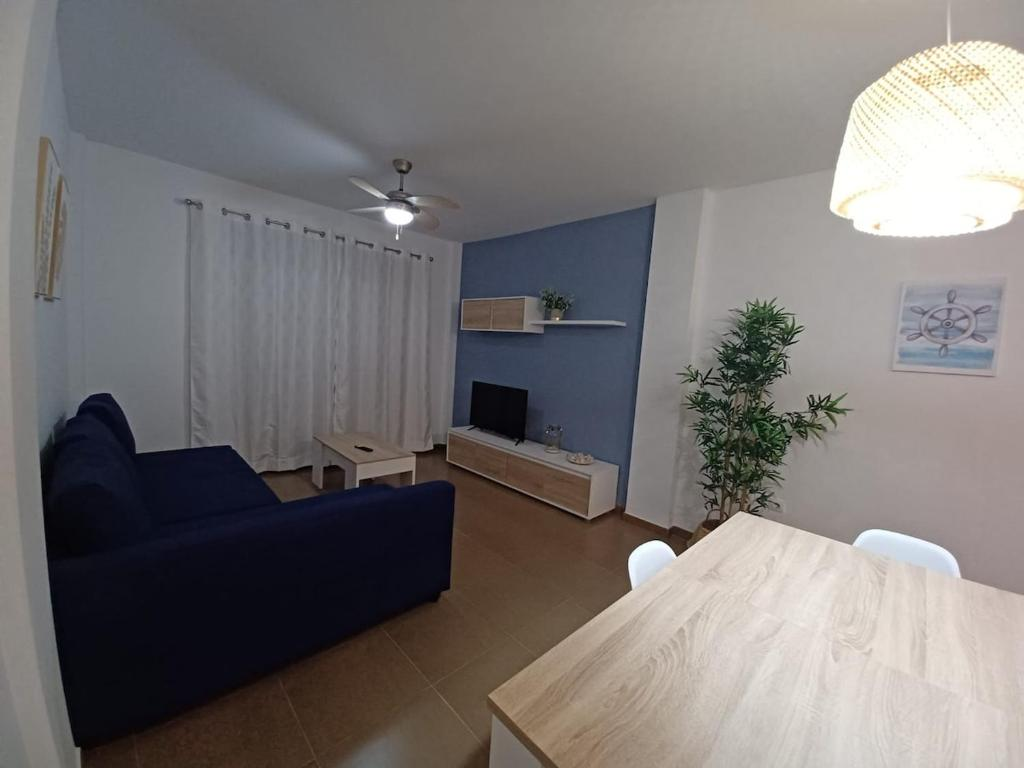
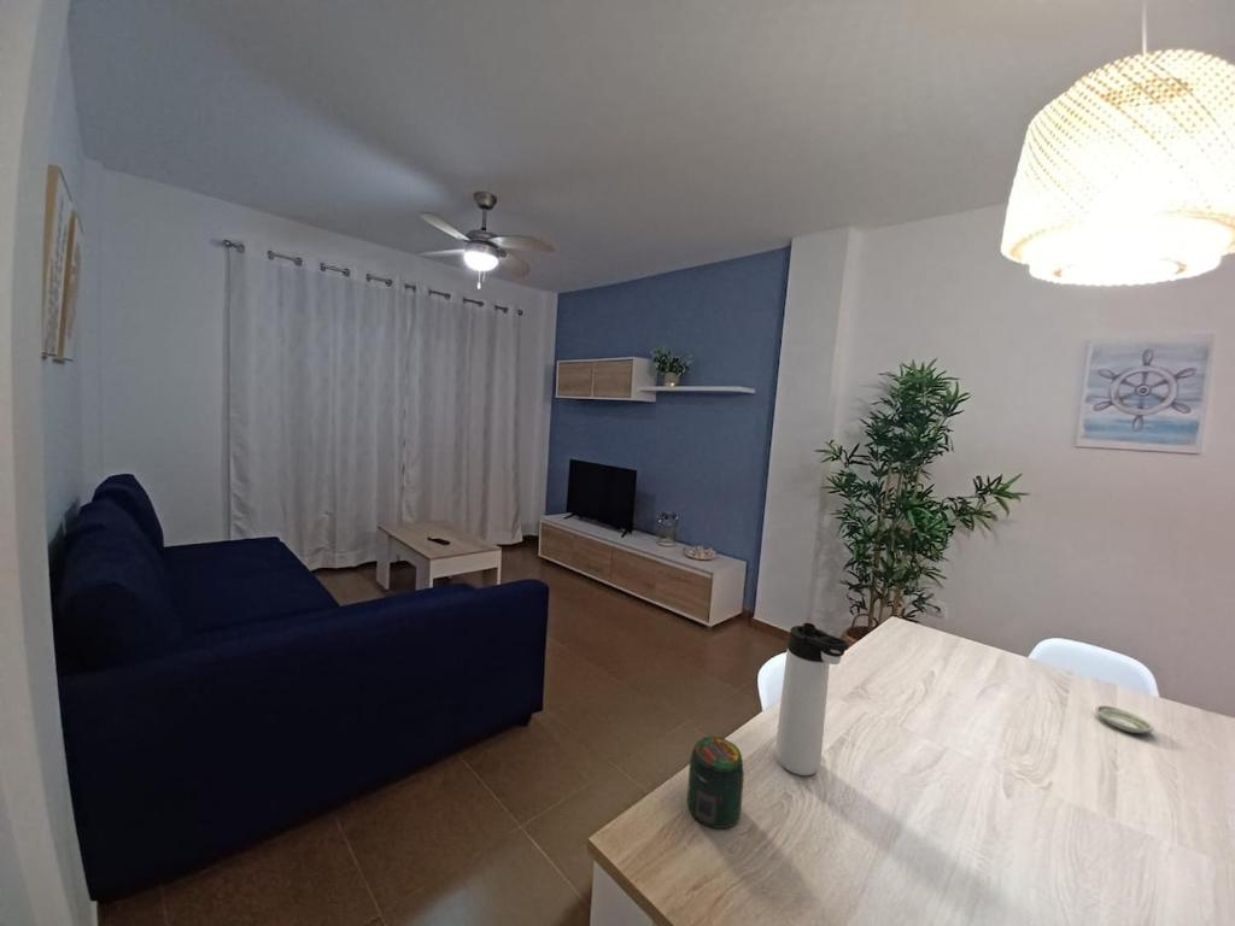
+ saucer [1094,704,1155,734]
+ thermos bottle [774,622,850,776]
+ jar [686,735,745,830]
